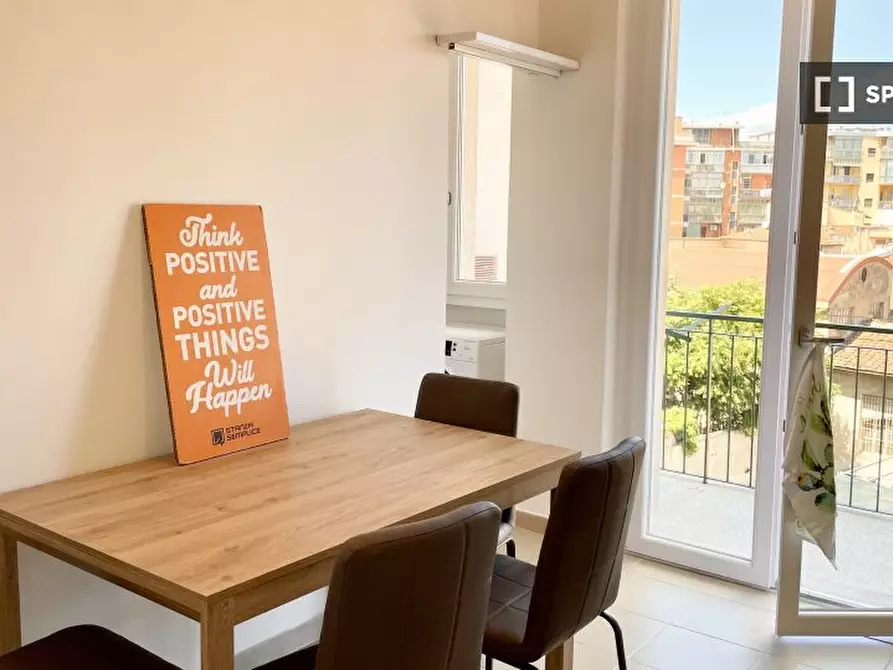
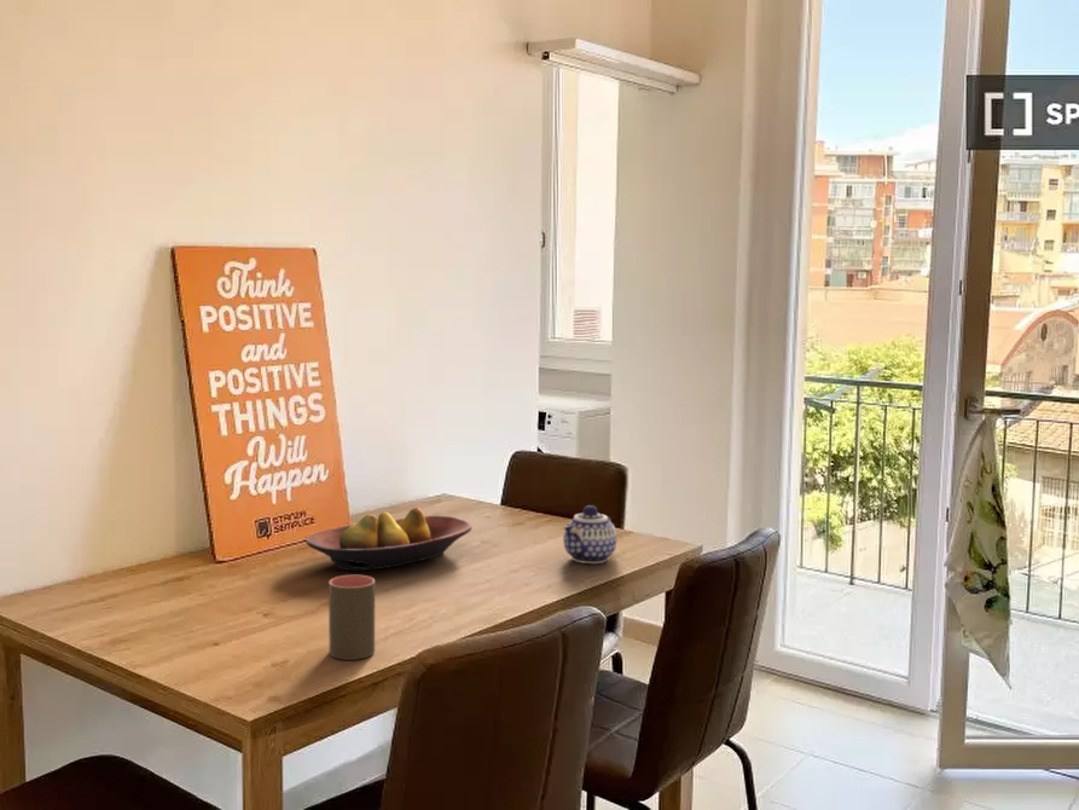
+ cup [327,574,376,661]
+ teapot [562,504,617,565]
+ fruit bowl [304,507,472,572]
